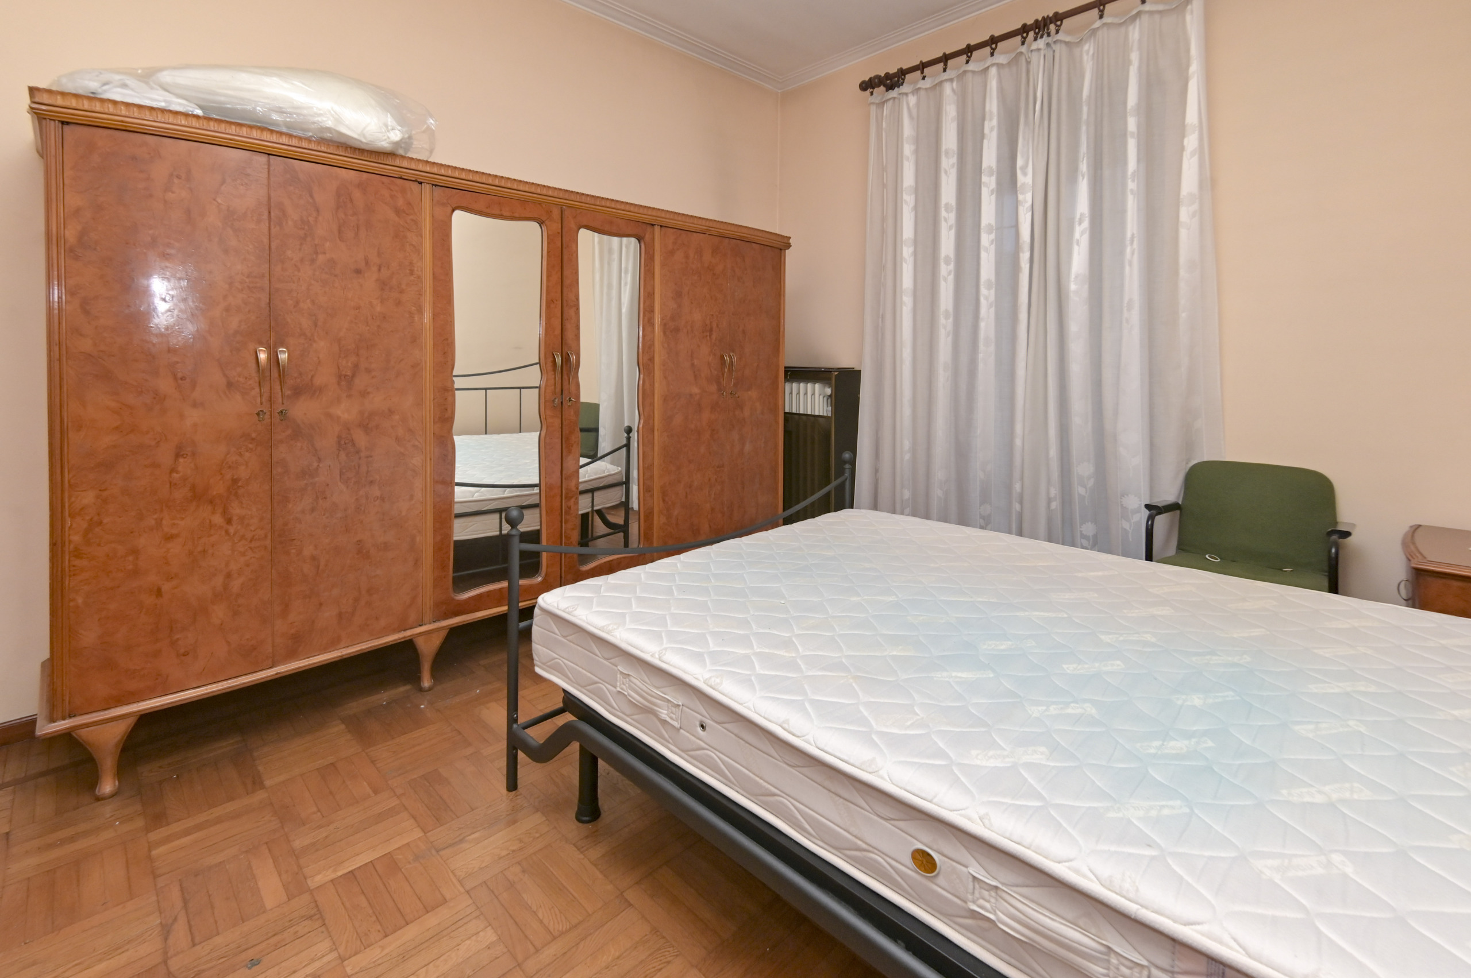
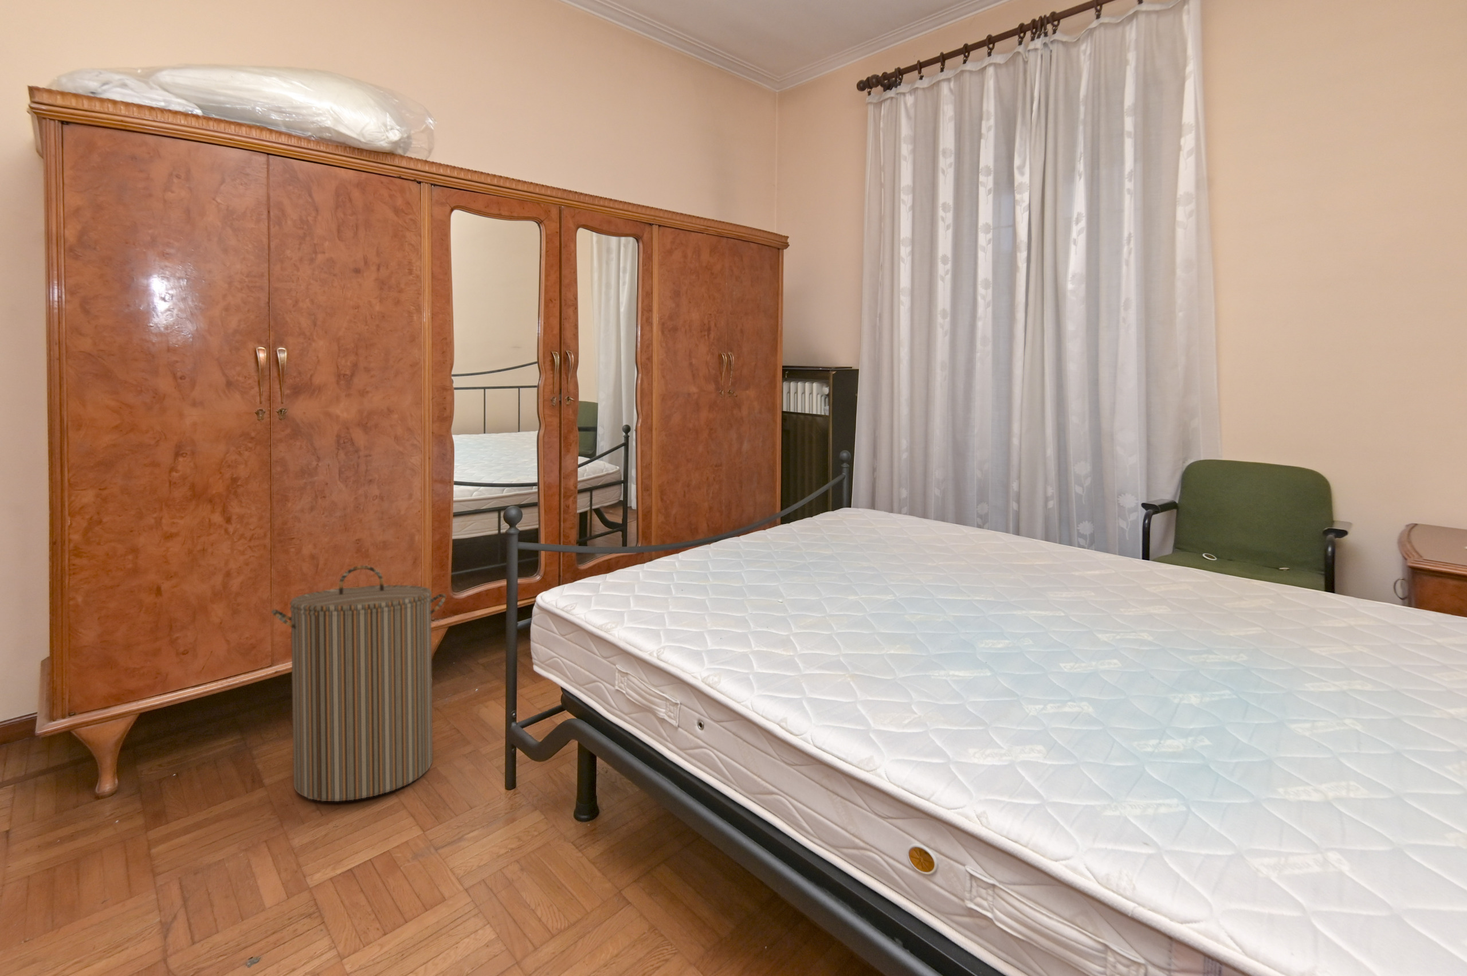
+ laundry hamper [271,565,447,802]
